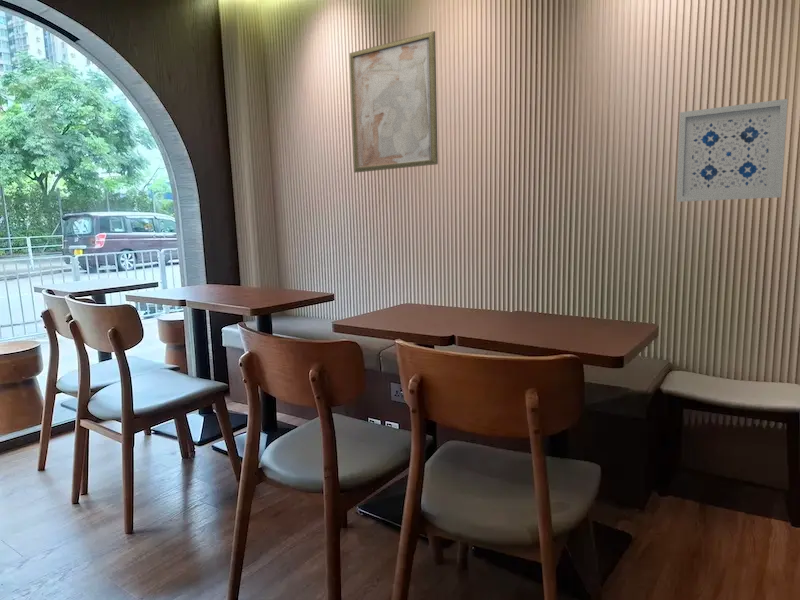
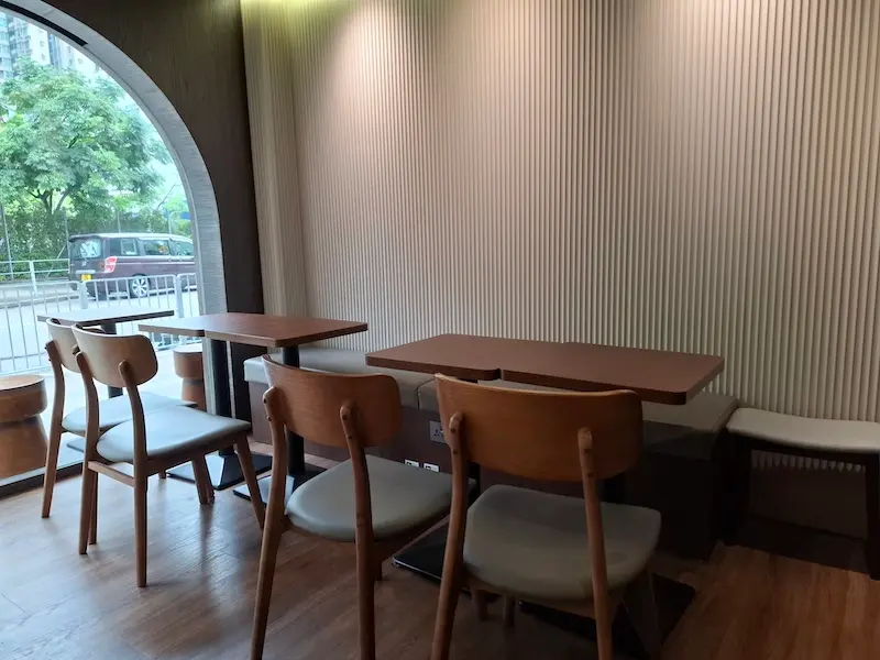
- wall art [676,98,789,203]
- wall art [349,30,439,174]
